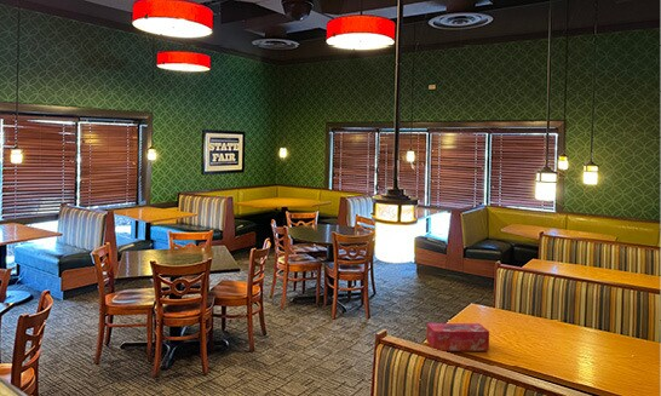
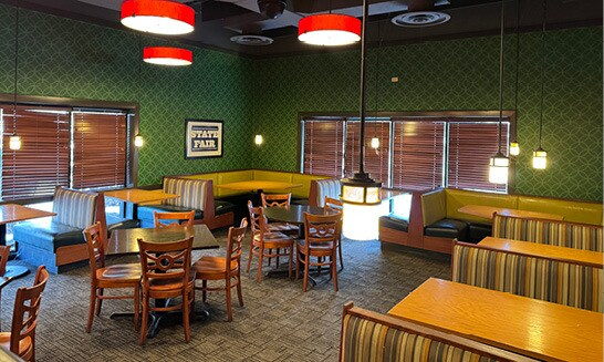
- tissue box [426,322,490,351]
